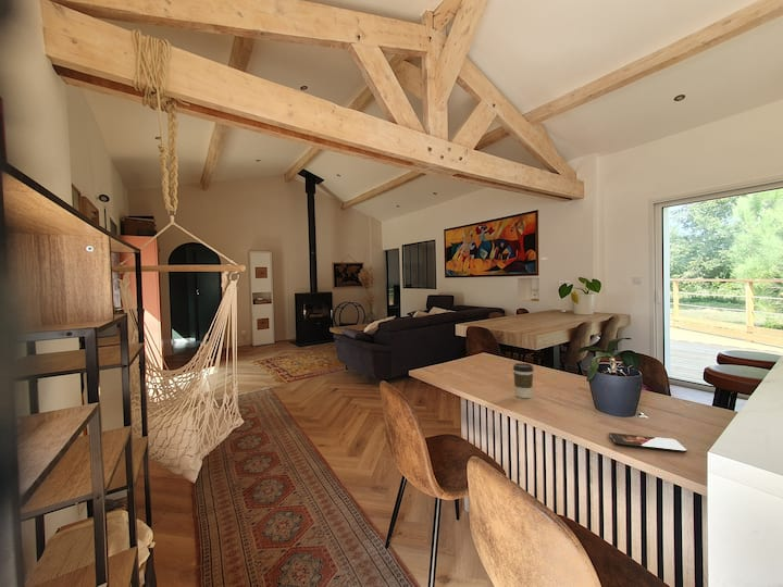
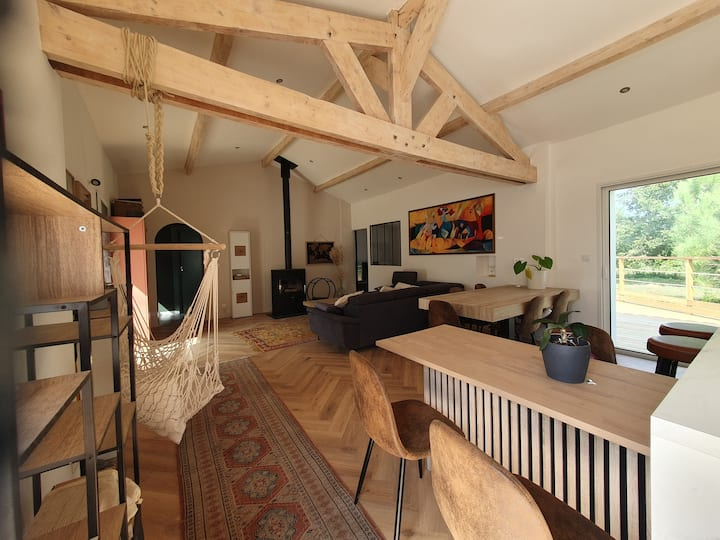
- coffee cup [512,362,535,399]
- smartphone [608,432,688,453]
